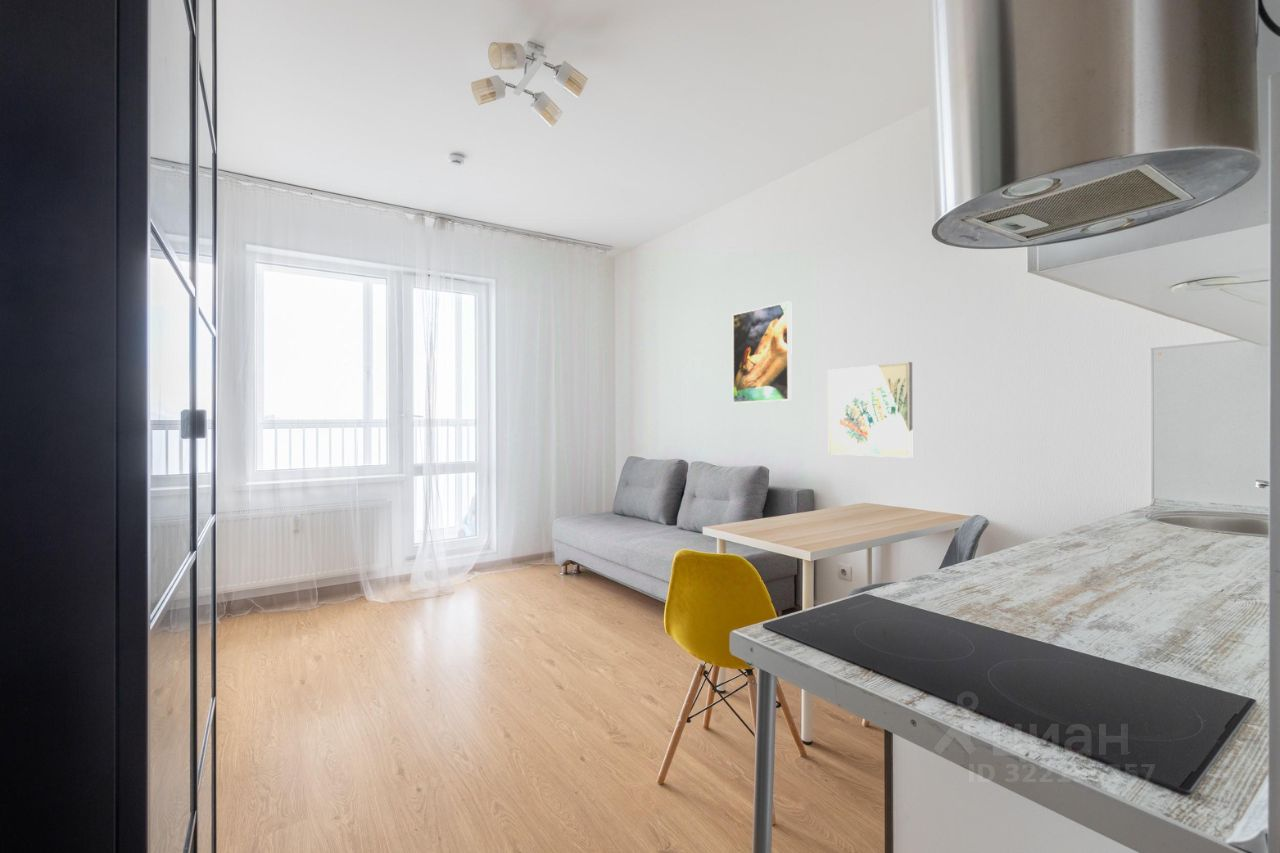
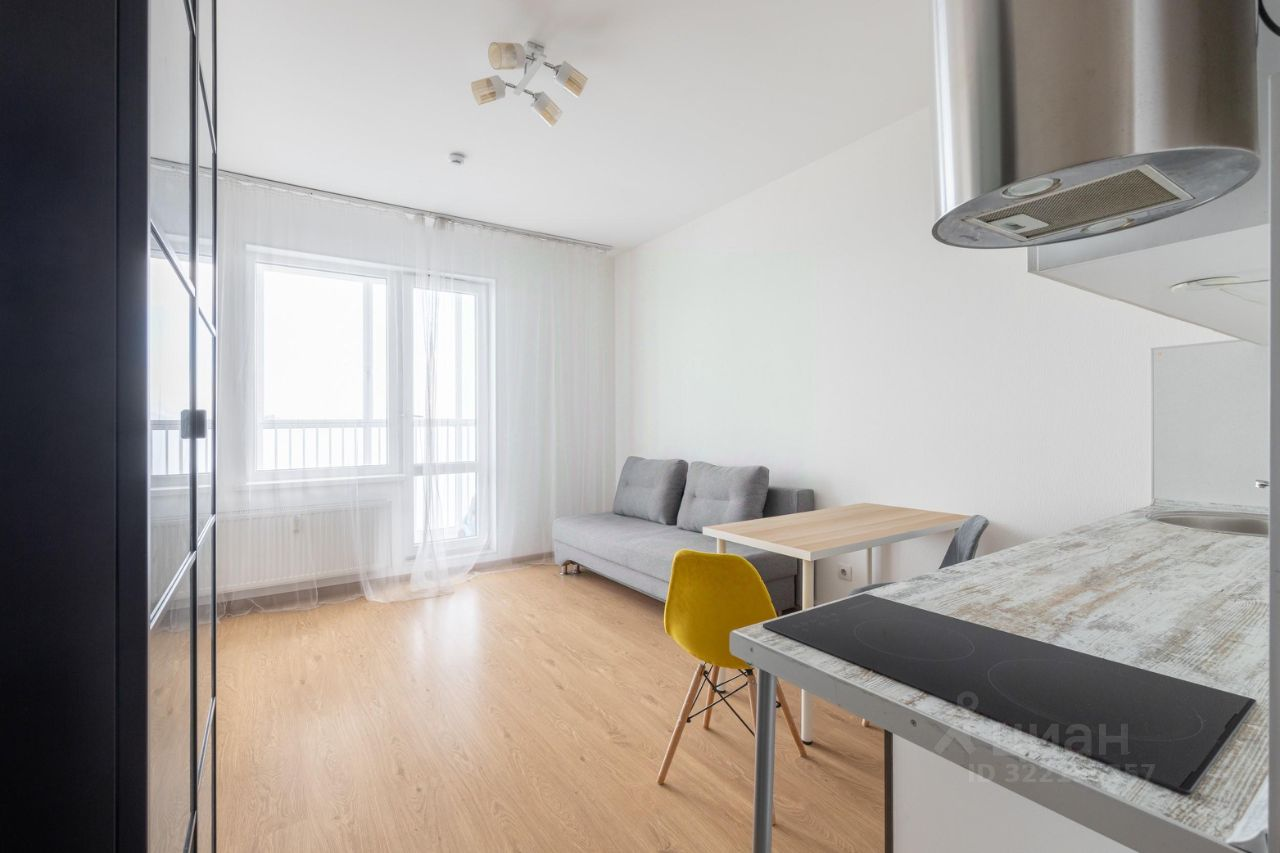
- wall art [827,361,913,459]
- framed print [732,301,793,404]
